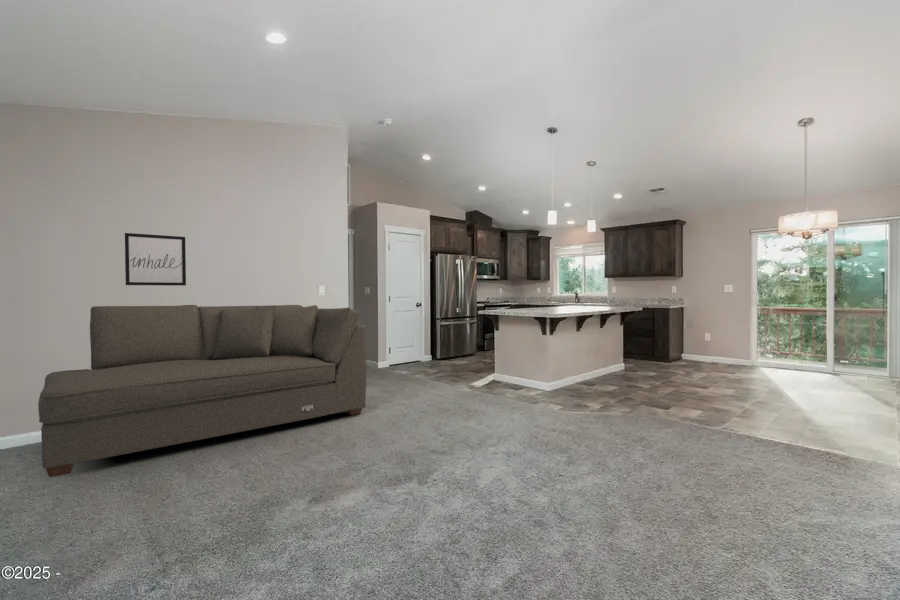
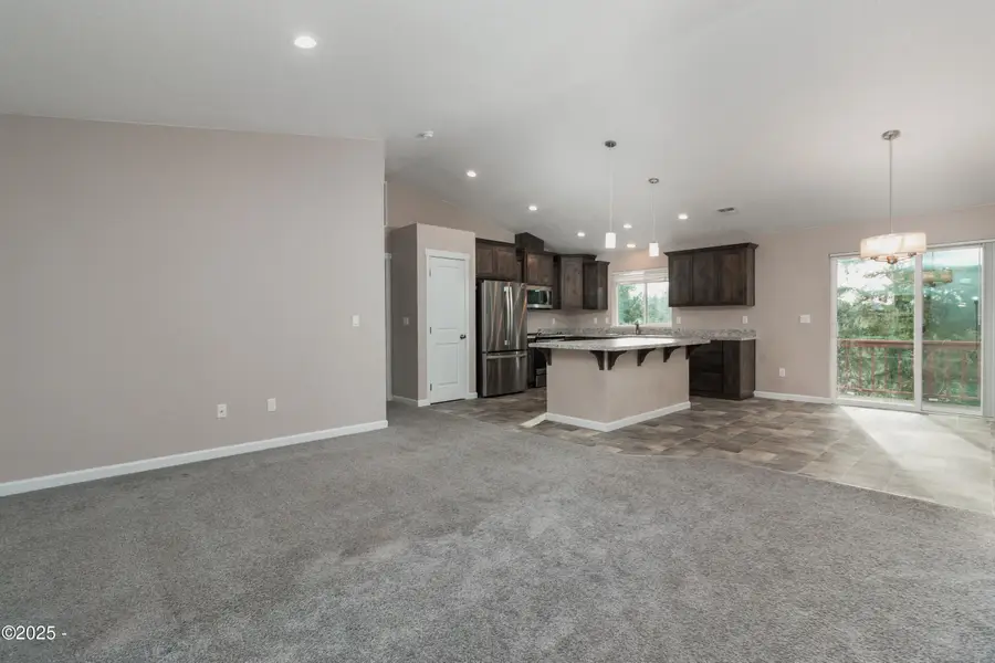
- wall art [124,232,187,287]
- sofa [37,304,367,478]
